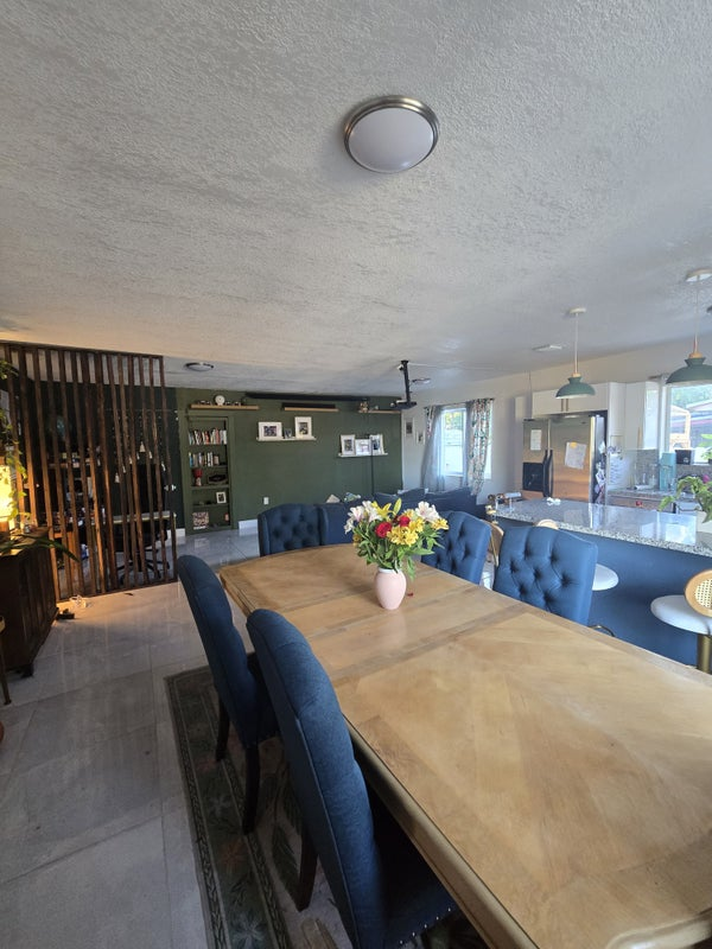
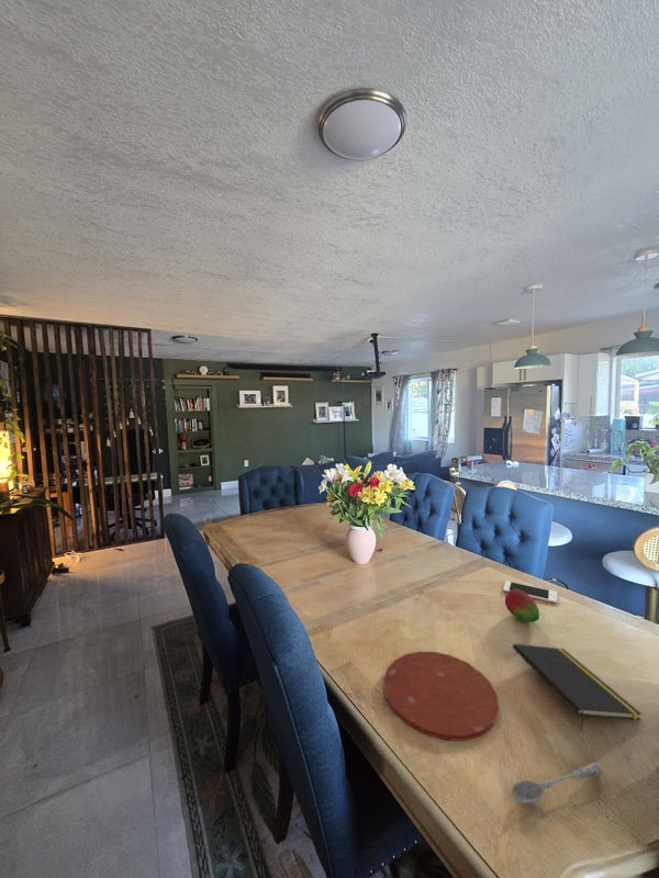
+ fruit [504,589,540,623]
+ cell phone [502,579,558,605]
+ notepad [511,643,643,732]
+ plate [383,651,500,742]
+ soupspoon [511,762,604,804]
